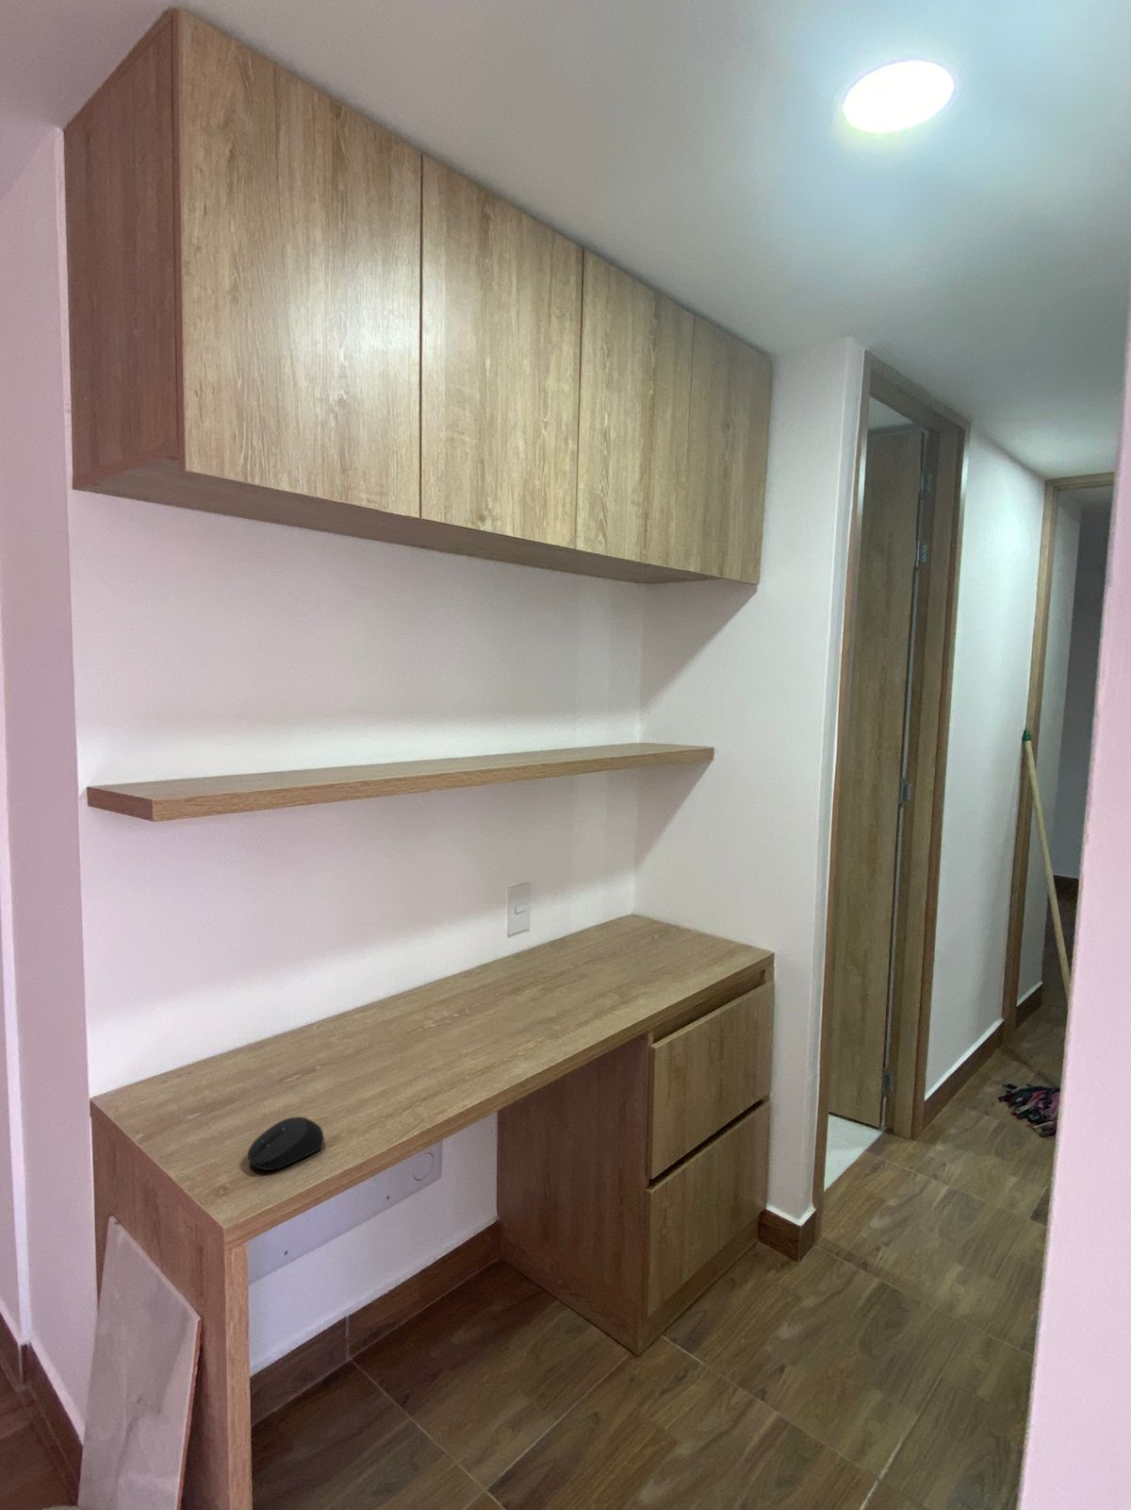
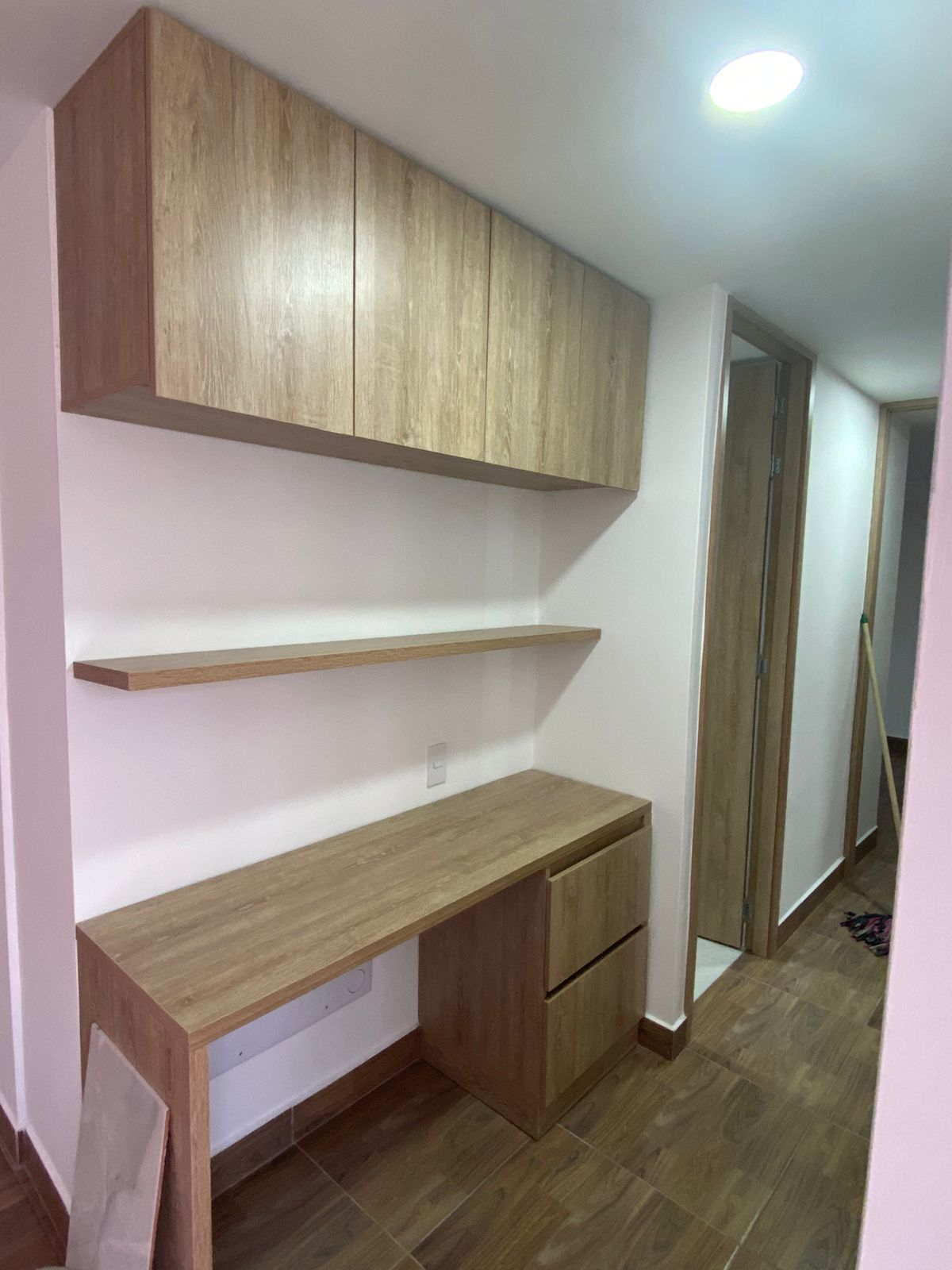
- computer mouse [247,1115,326,1171]
